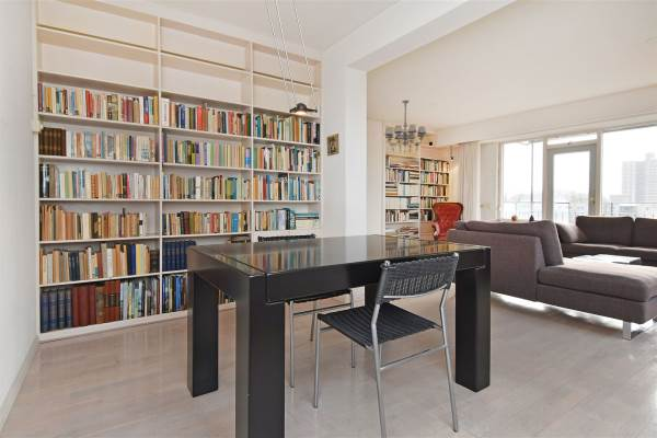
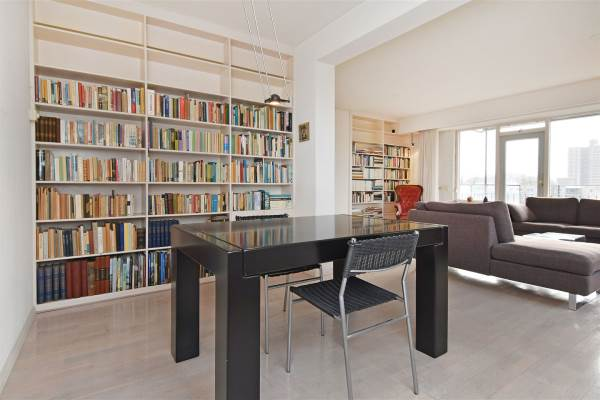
- chandelier [384,100,427,154]
